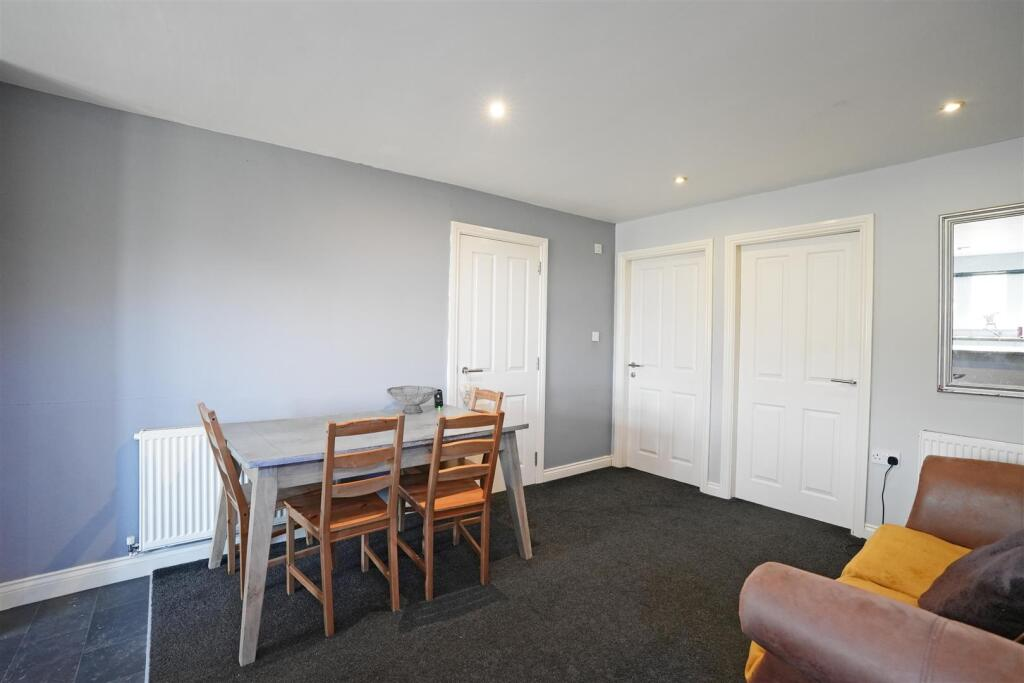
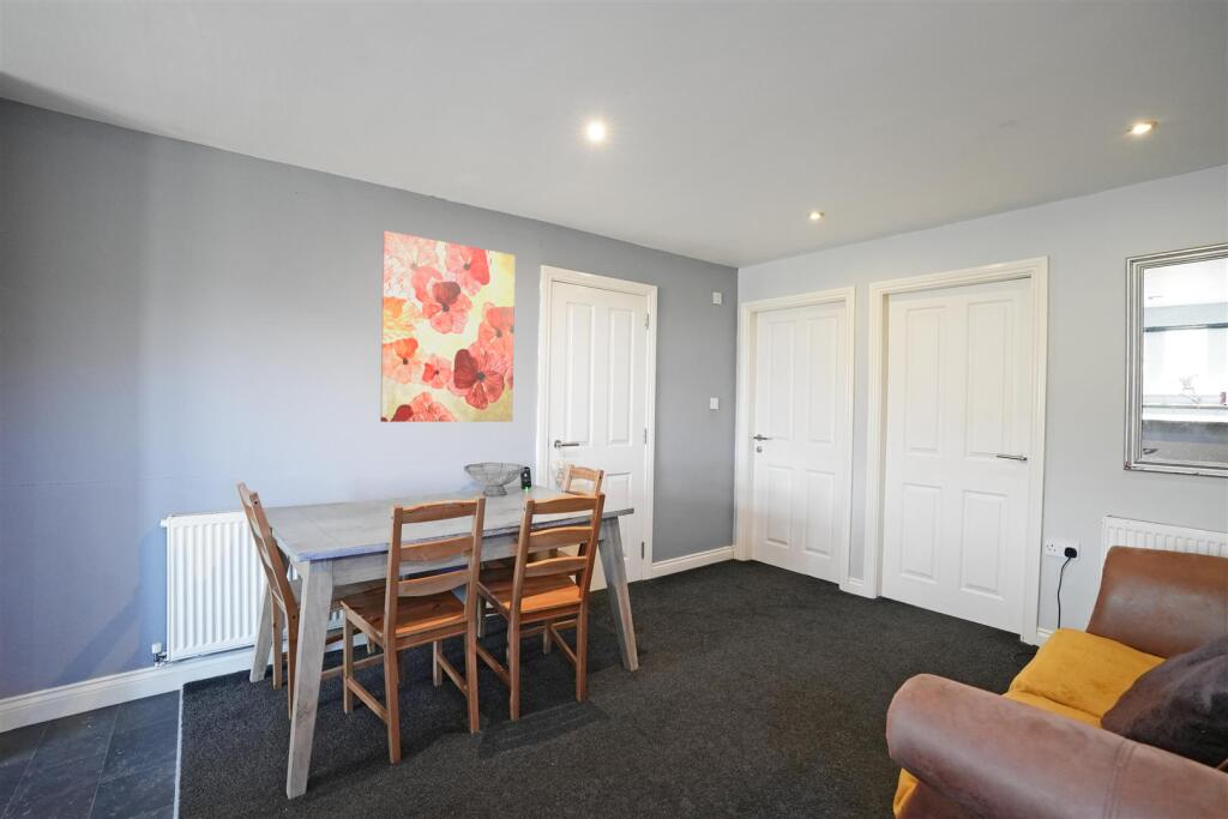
+ wall art [379,230,517,423]
